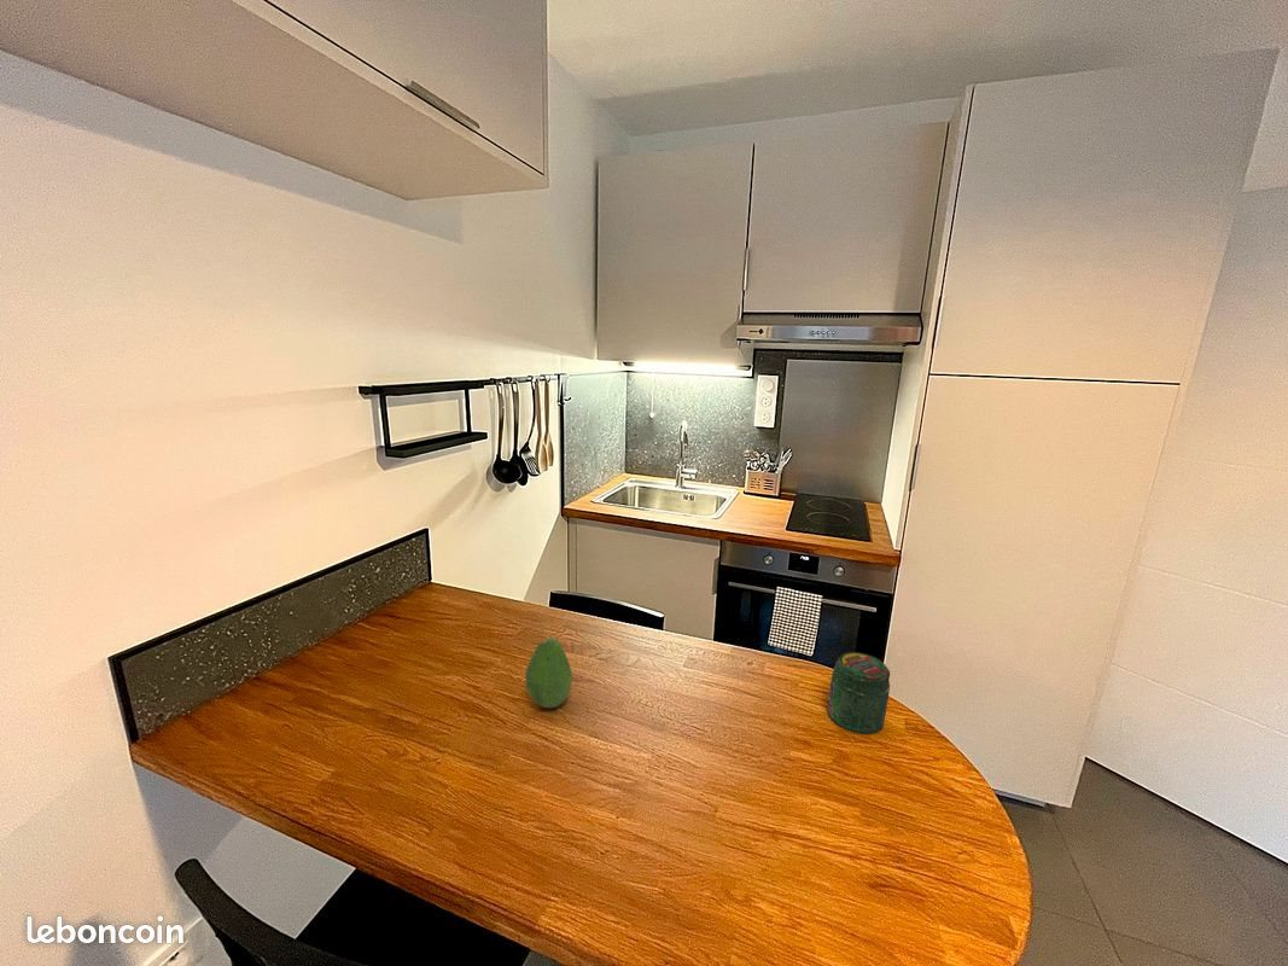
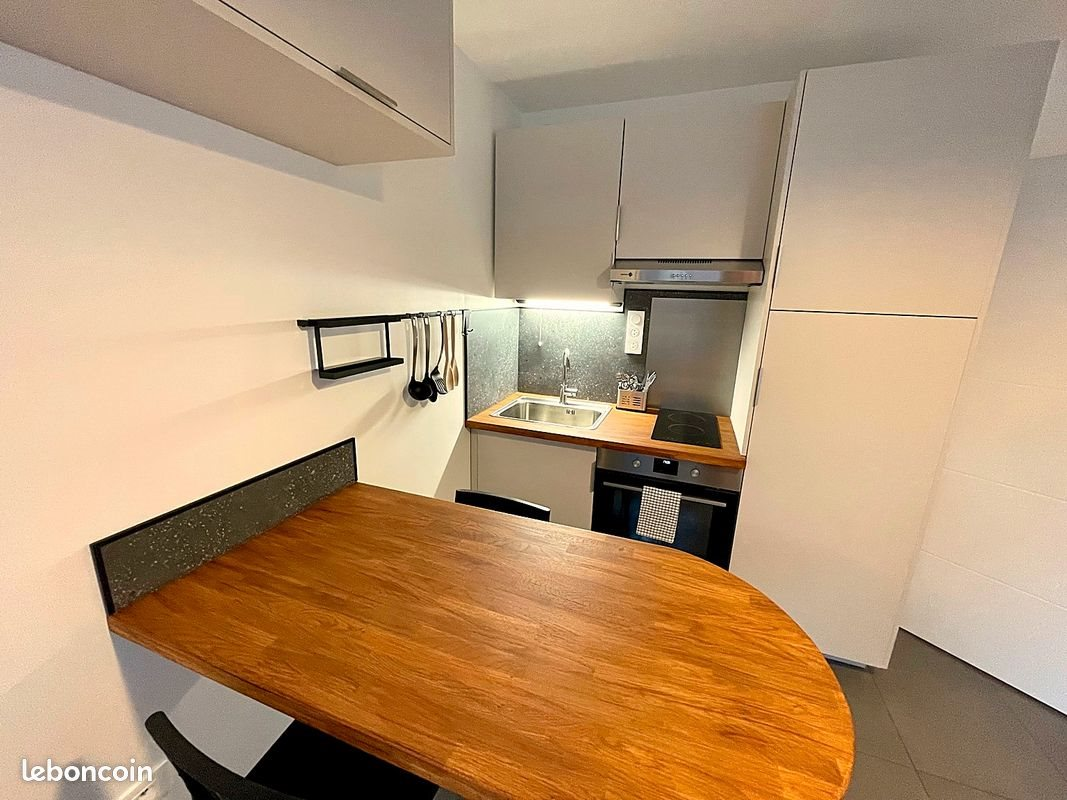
- fruit [524,636,573,709]
- jar [826,651,891,735]
